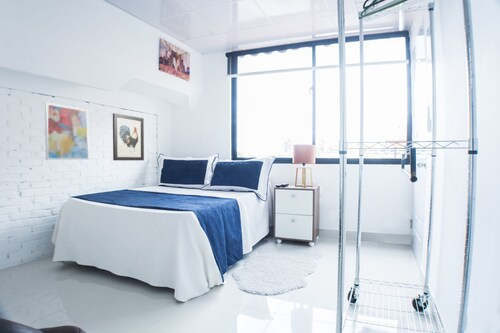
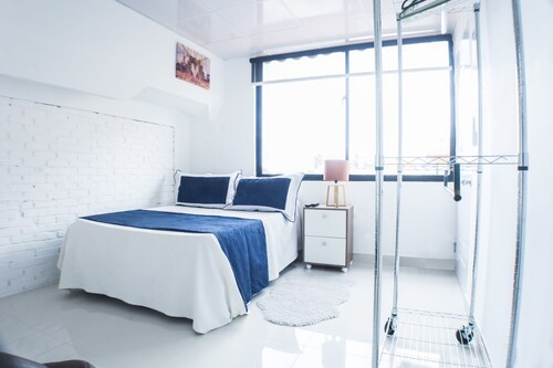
- wall art [112,112,145,161]
- wall art [44,102,90,161]
